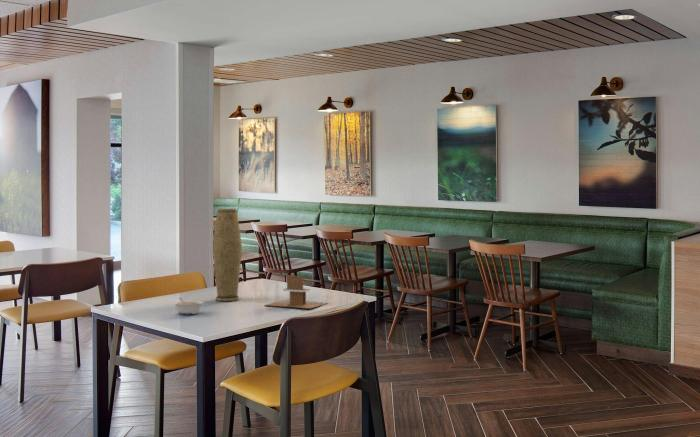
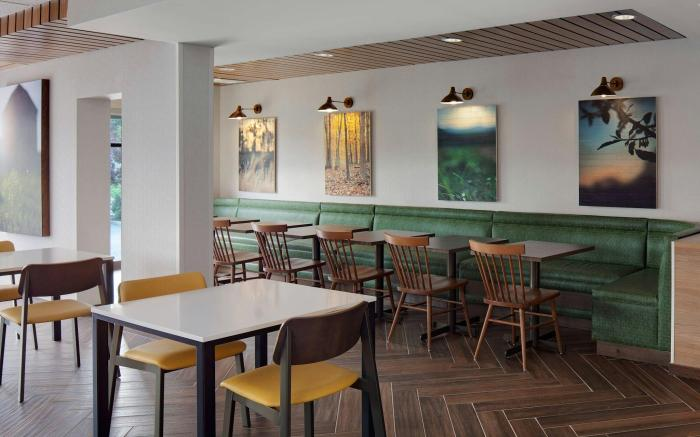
- legume [172,297,205,315]
- vase [212,208,243,302]
- napkin holder [265,274,328,309]
